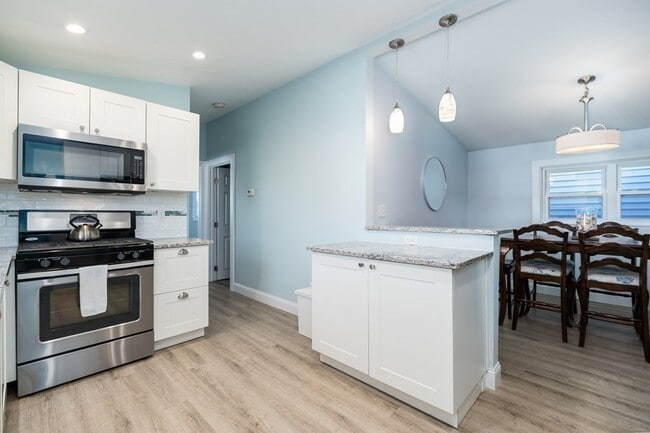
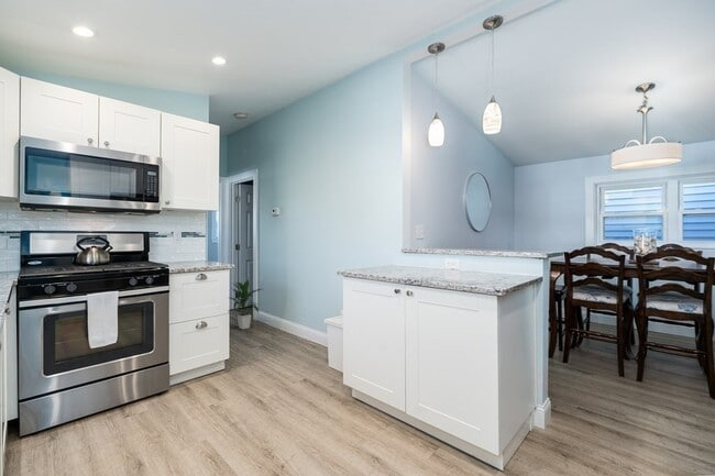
+ indoor plant [229,277,263,330]
